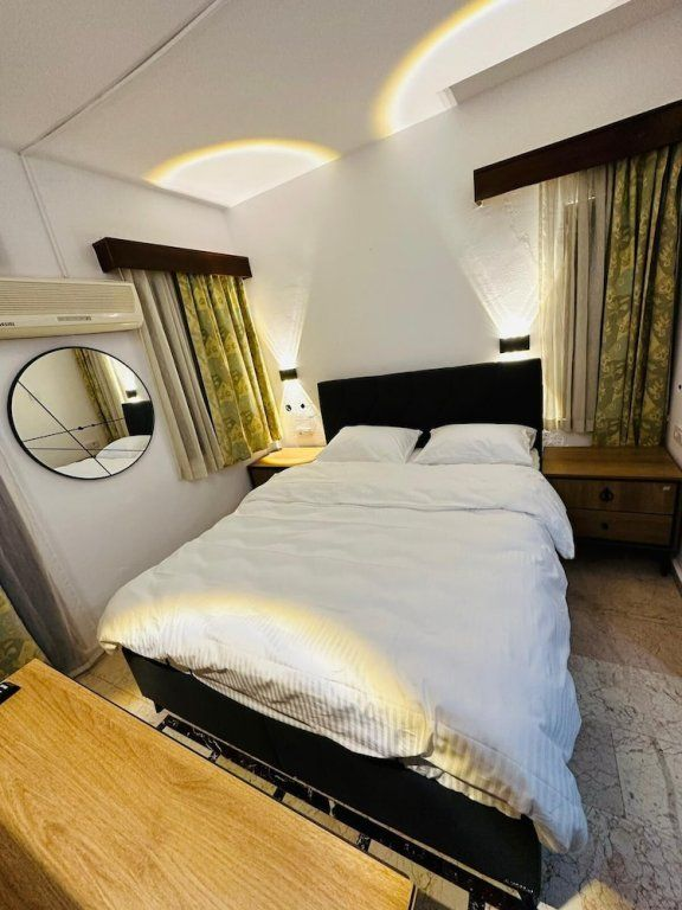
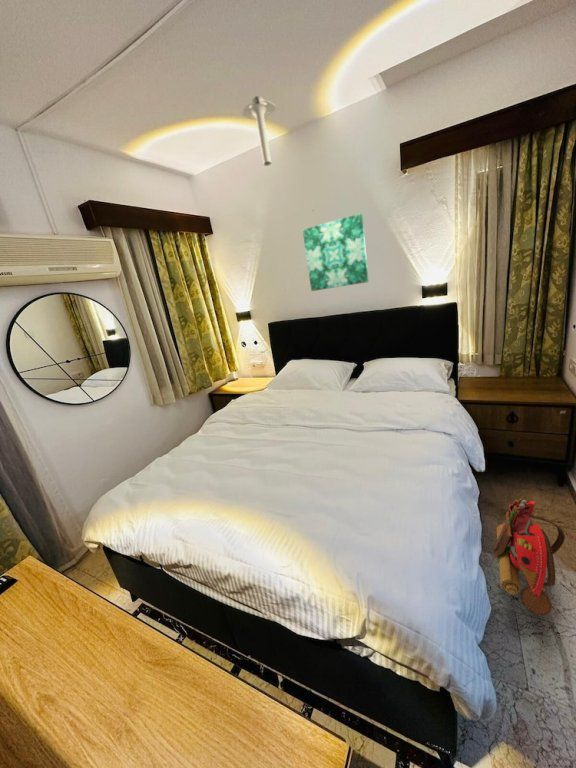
+ ceiling light [241,95,277,167]
+ backpack [492,498,566,616]
+ wall art [302,213,370,292]
